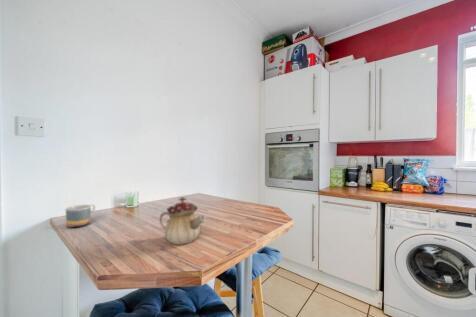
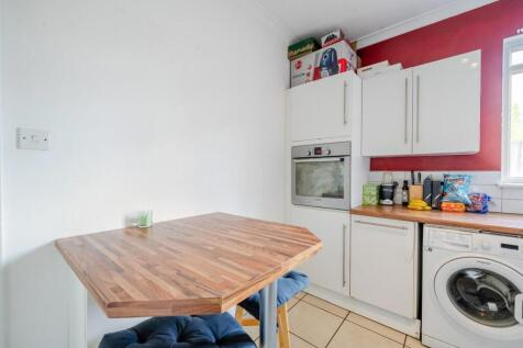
- teapot [158,196,206,246]
- mug [65,203,96,229]
